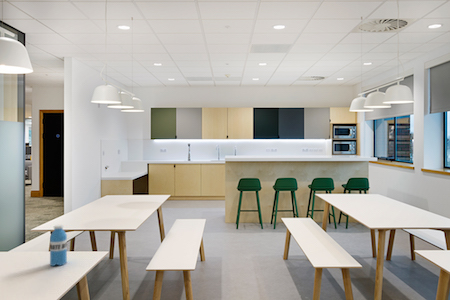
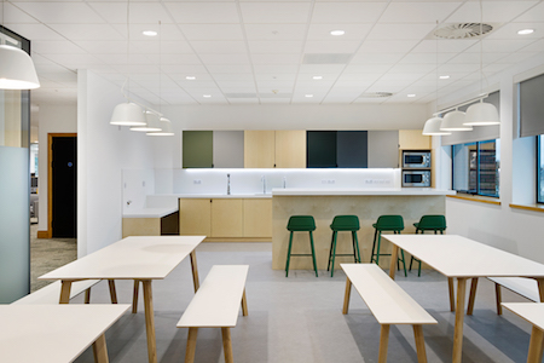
- water bottle [49,224,68,267]
